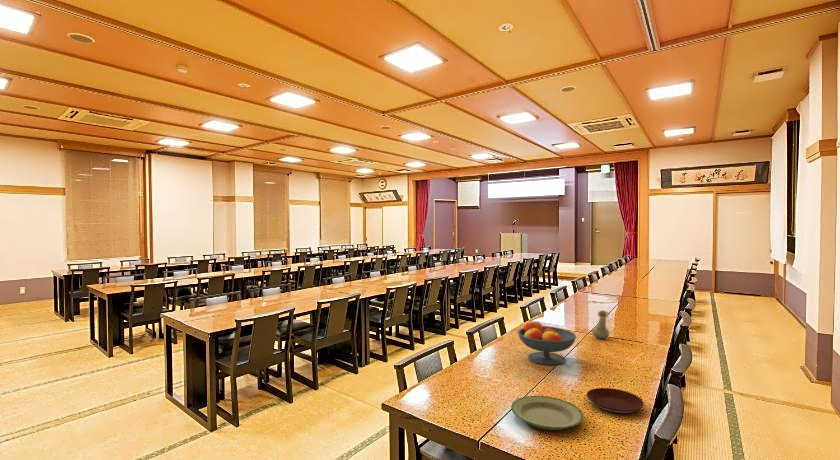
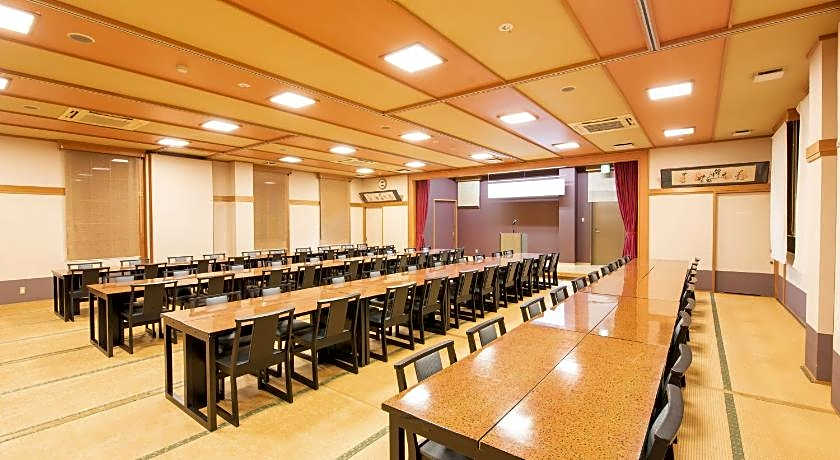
- plate [586,387,645,415]
- plate [510,395,585,431]
- fruit bowl [517,319,578,366]
- vase [591,309,610,340]
